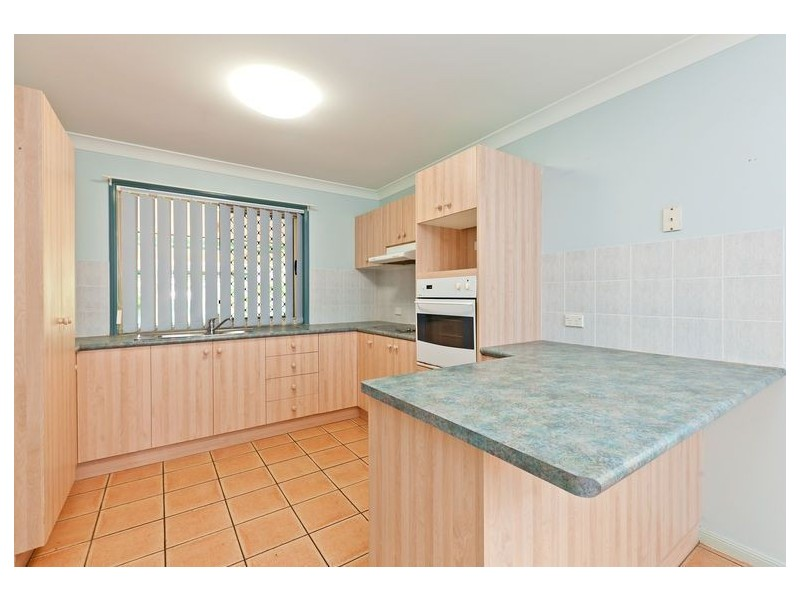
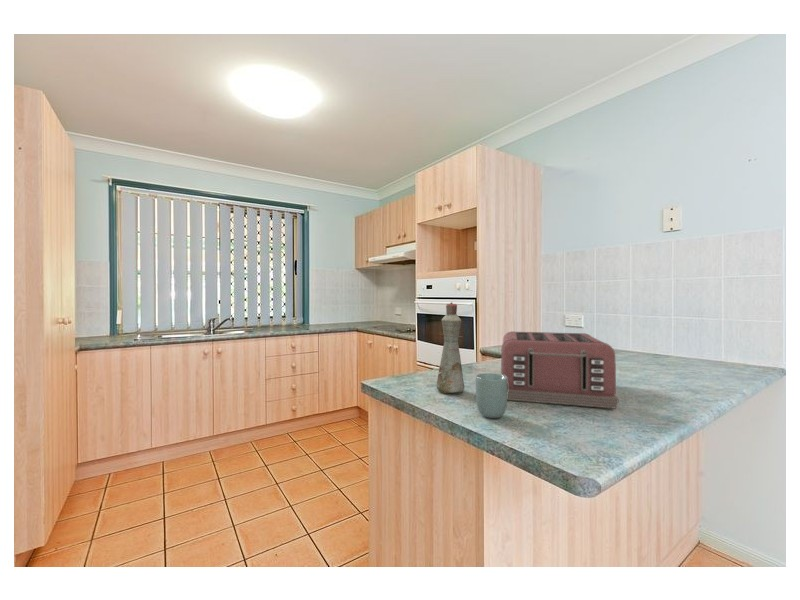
+ bottle [436,301,465,394]
+ toaster [500,331,619,409]
+ cup [475,372,508,419]
